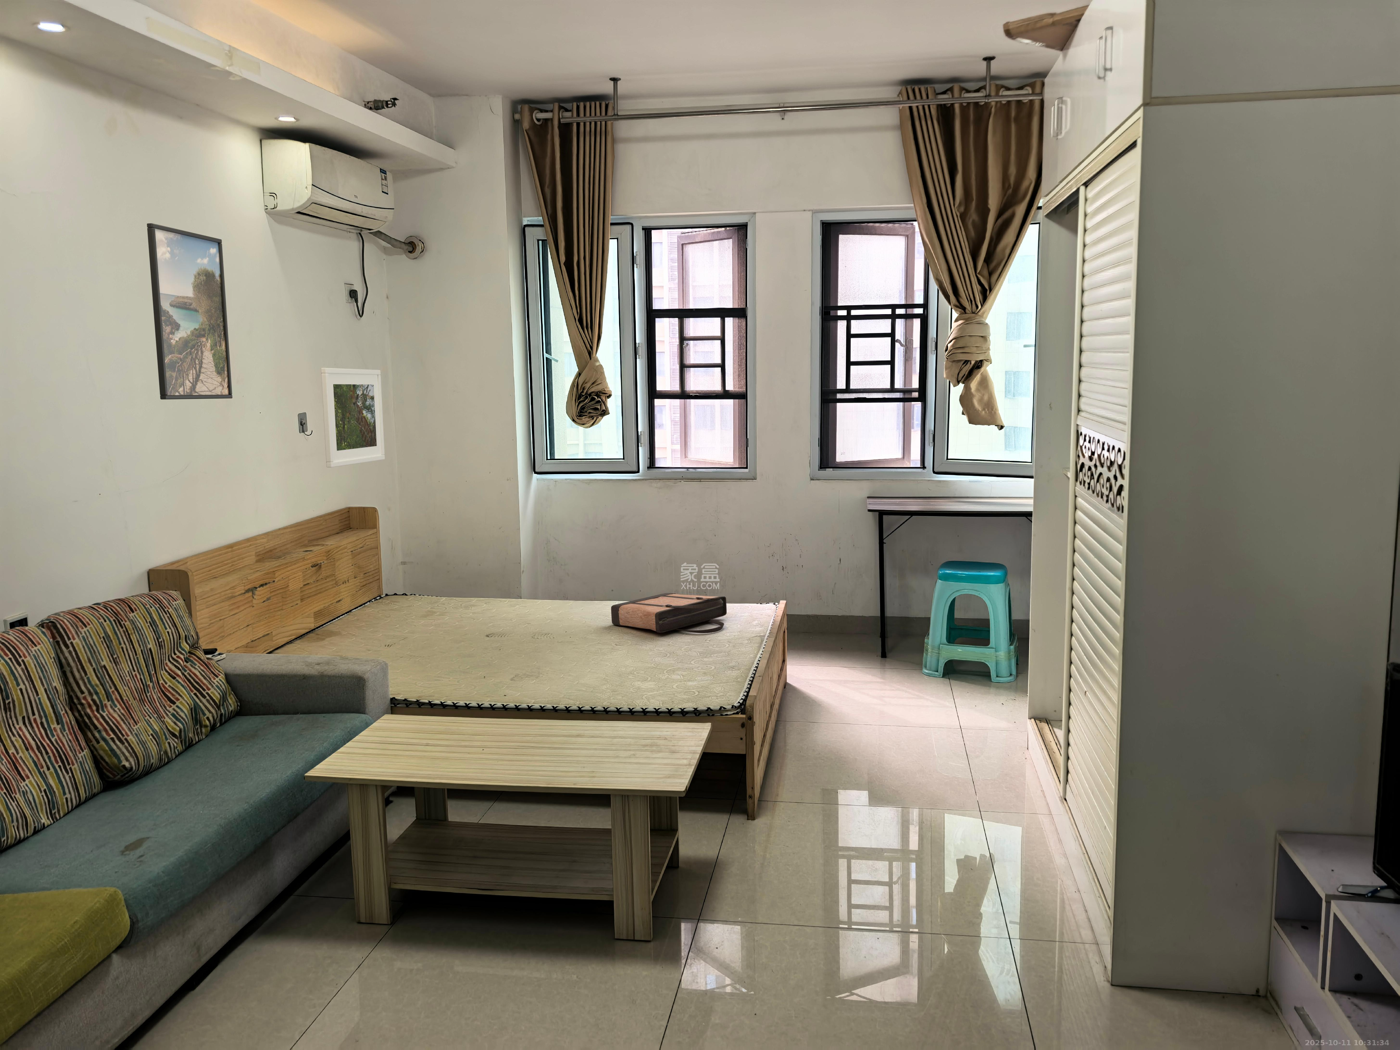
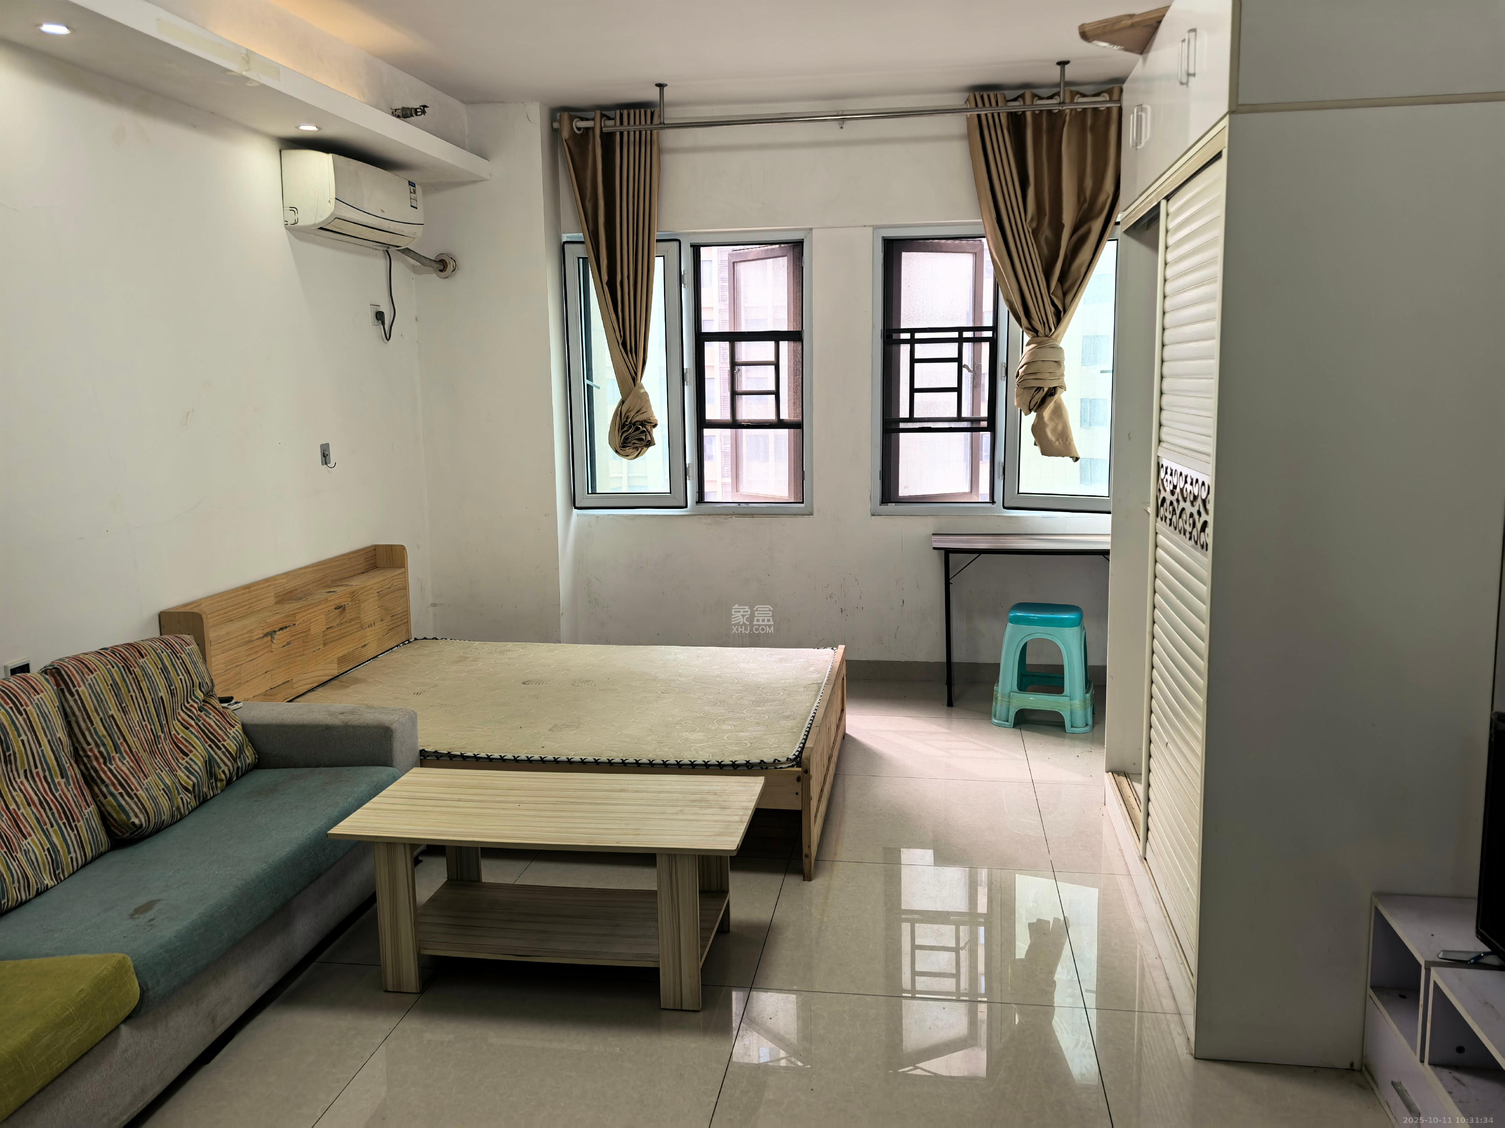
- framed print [147,223,233,400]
- shopping bag [611,592,726,633]
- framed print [321,367,385,468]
